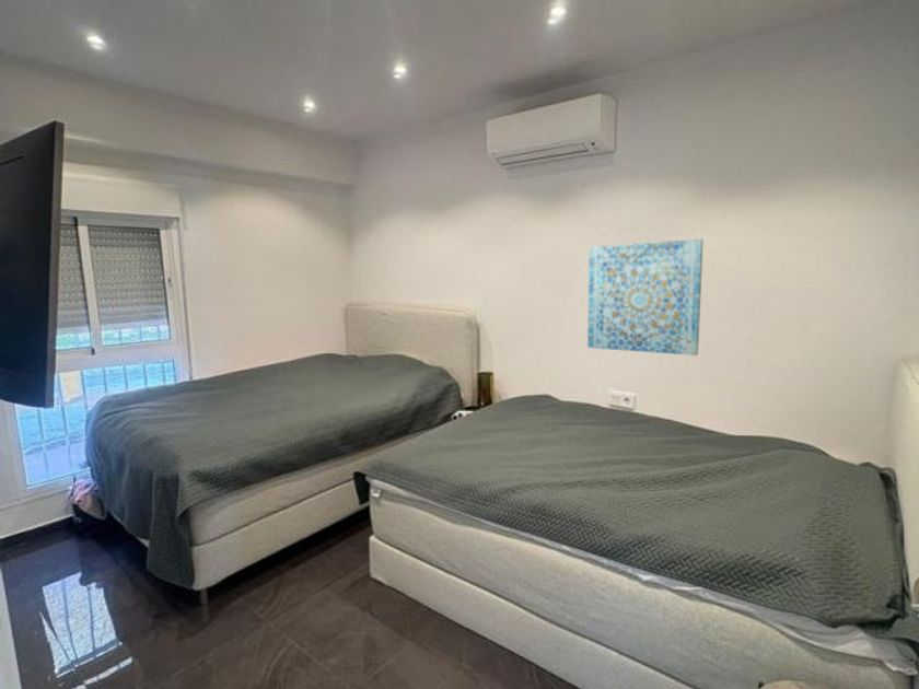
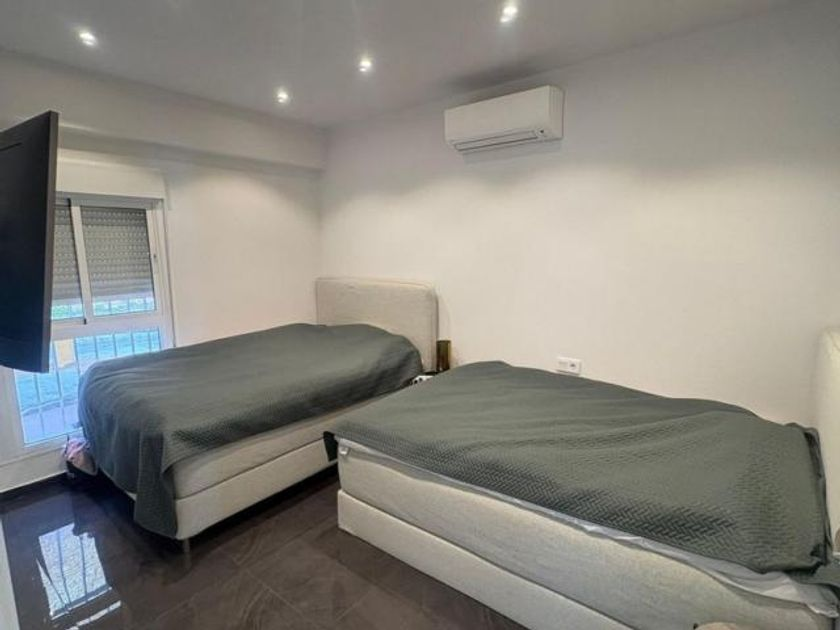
- wall art [586,237,705,357]
